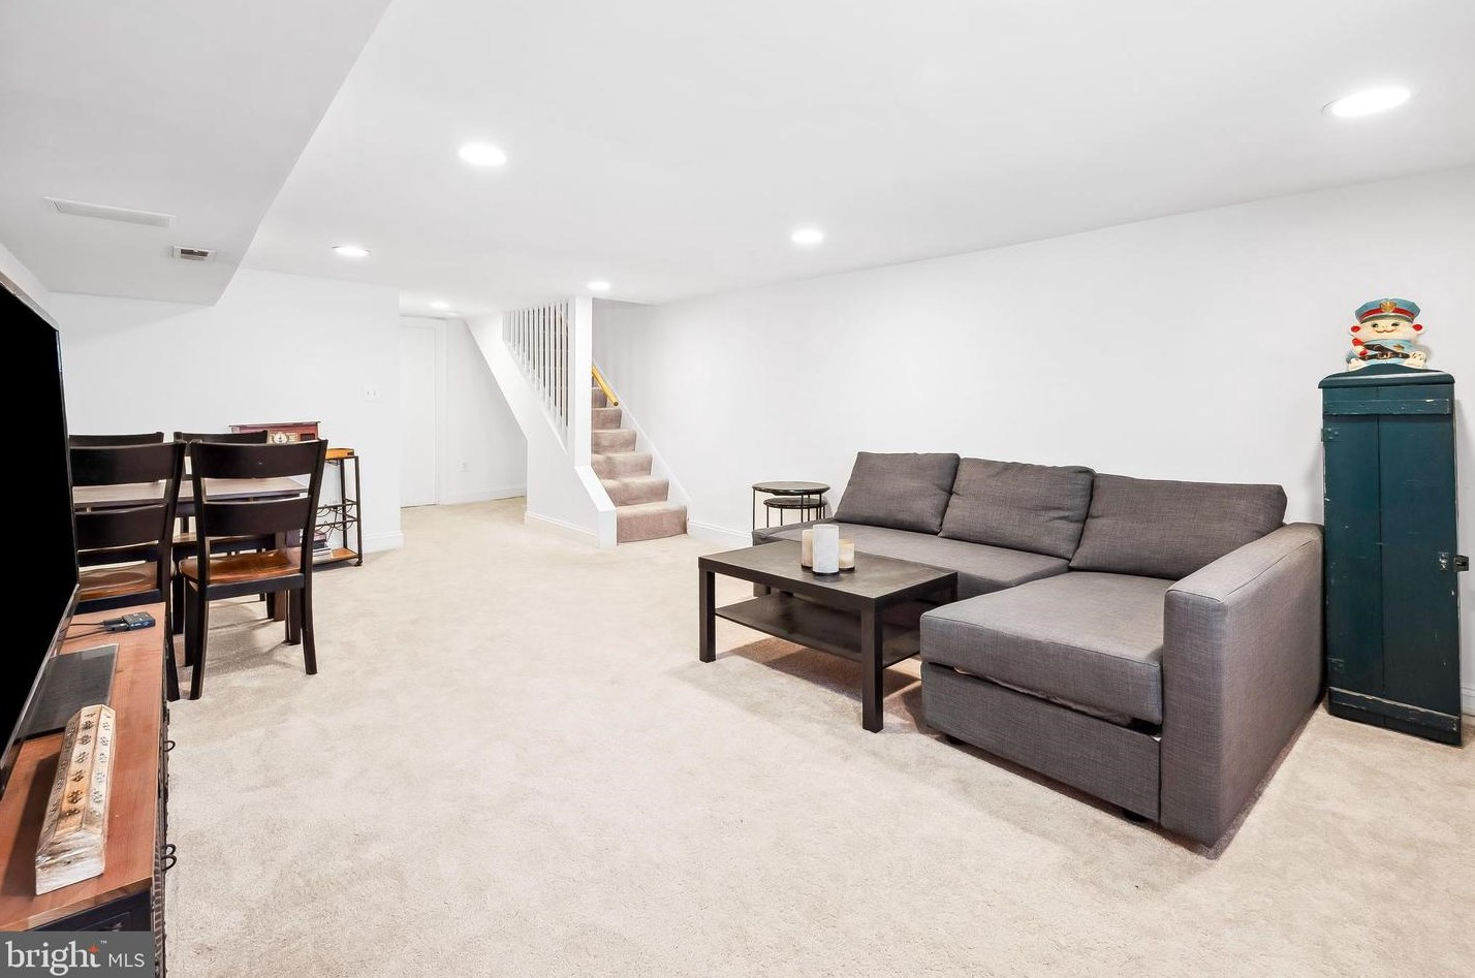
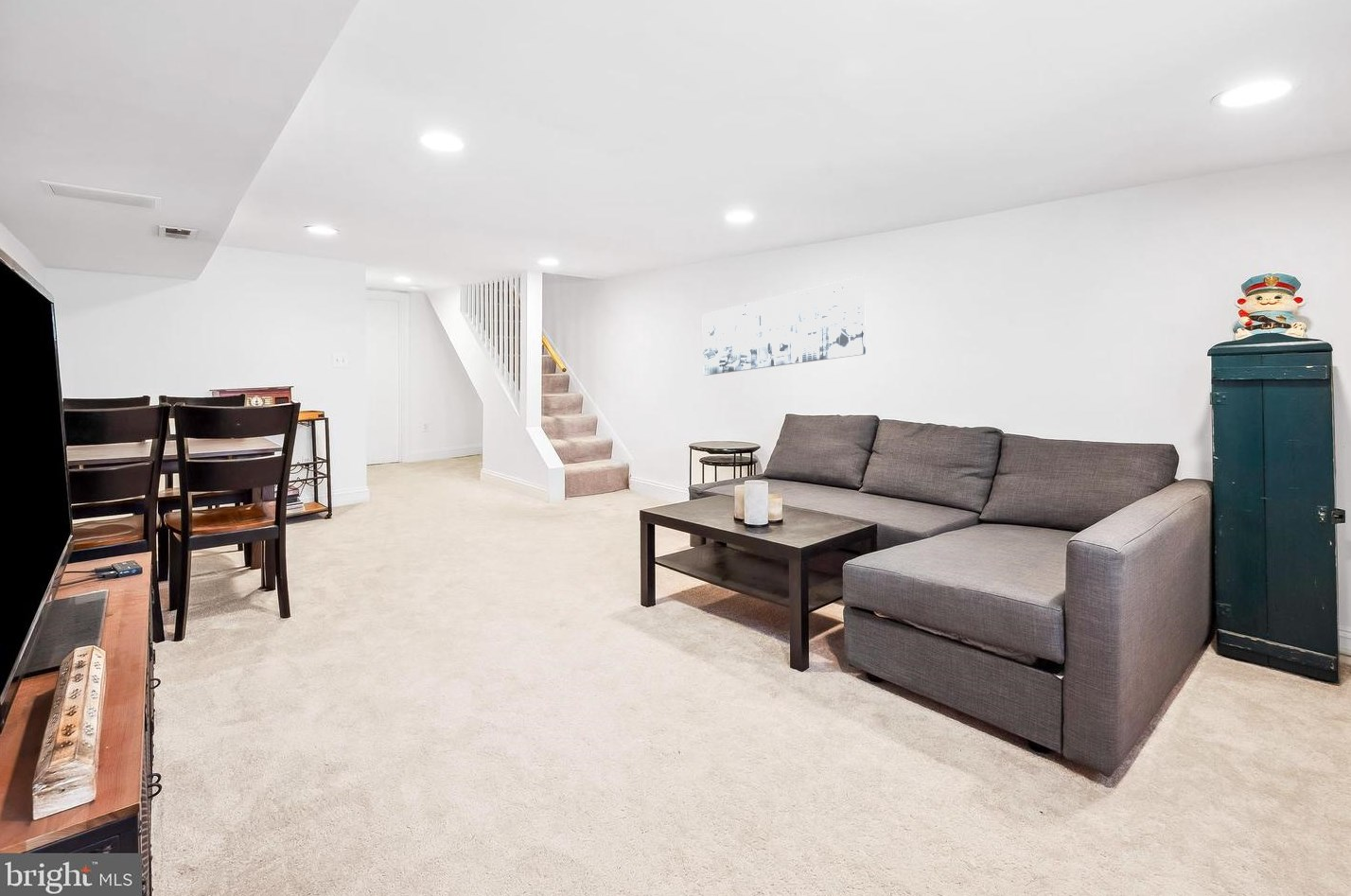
+ wall art [702,275,867,377]
